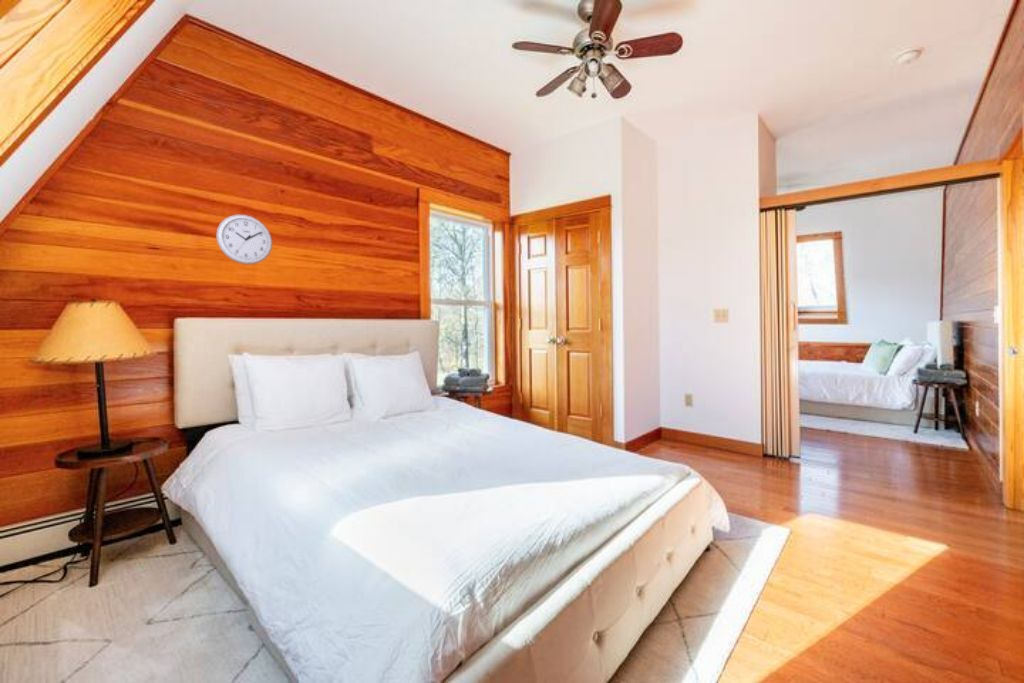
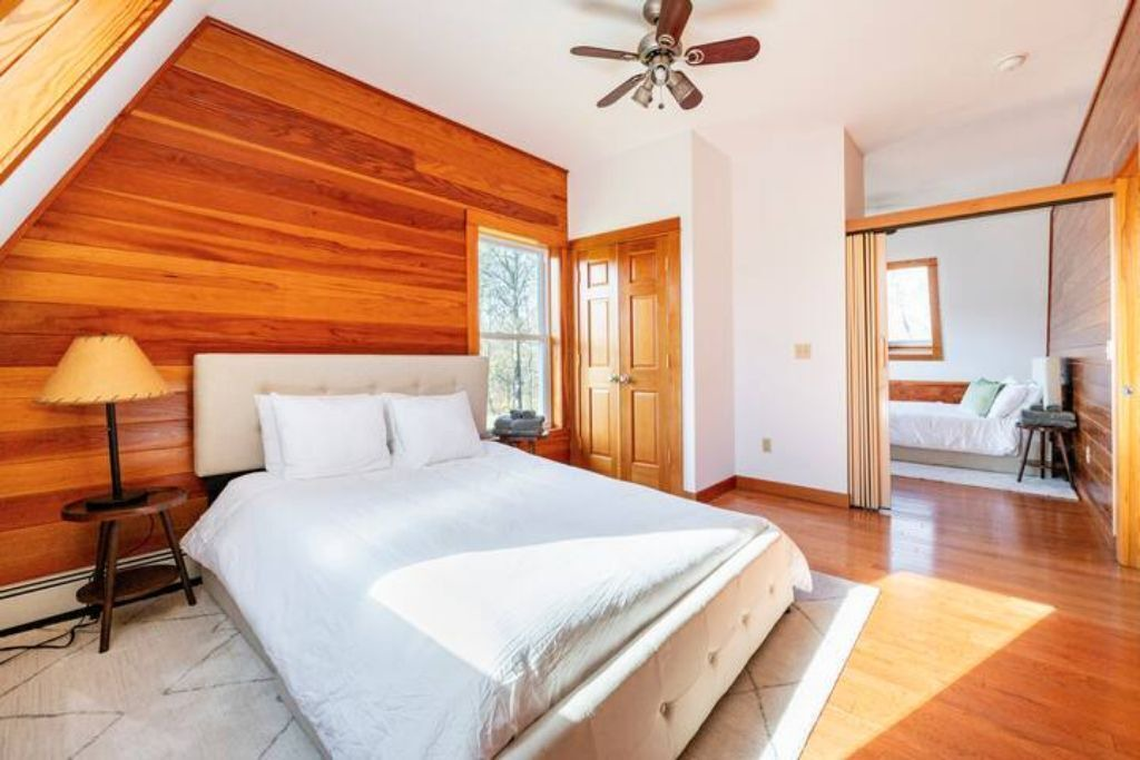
- wall clock [215,214,273,265]
